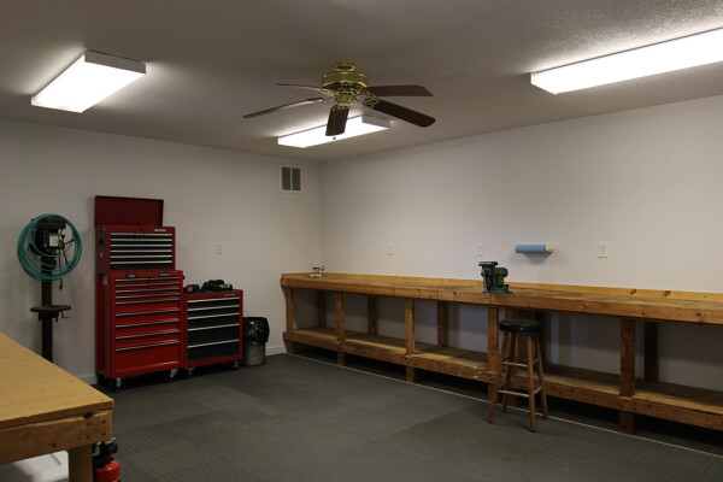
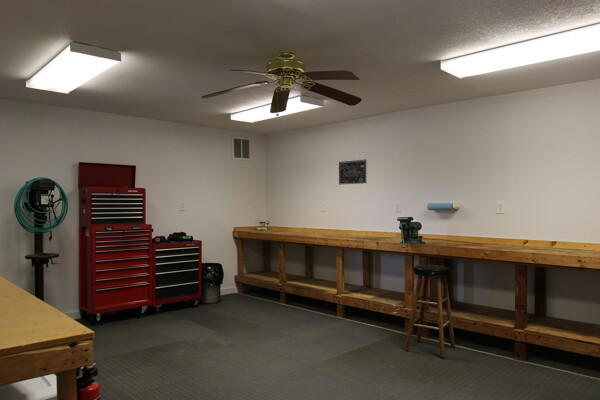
+ wall art [338,158,367,185]
